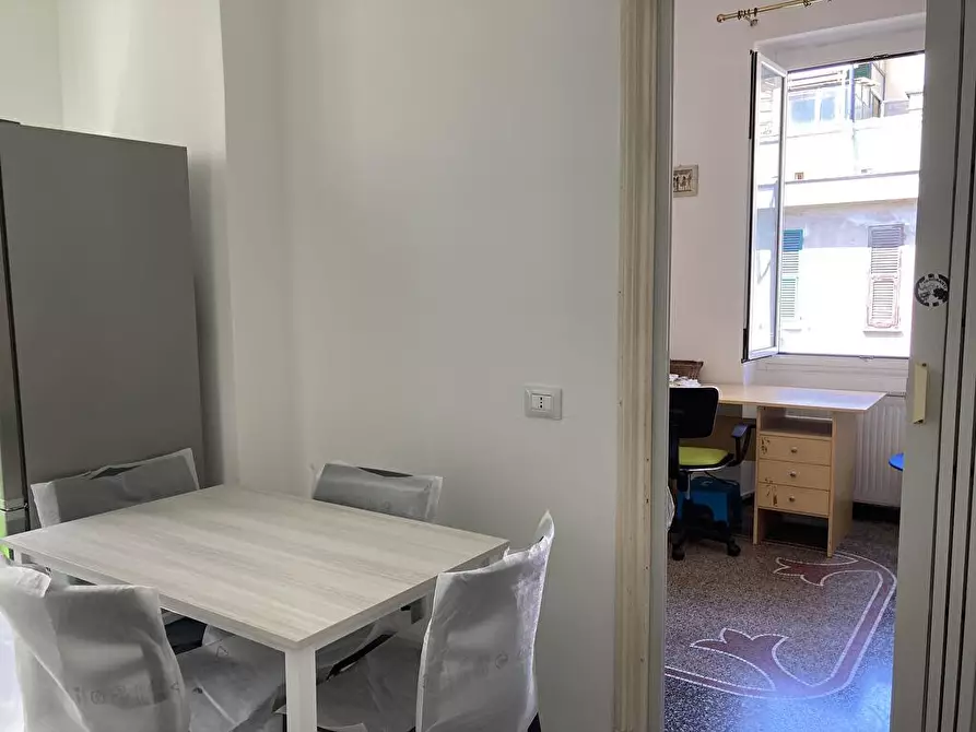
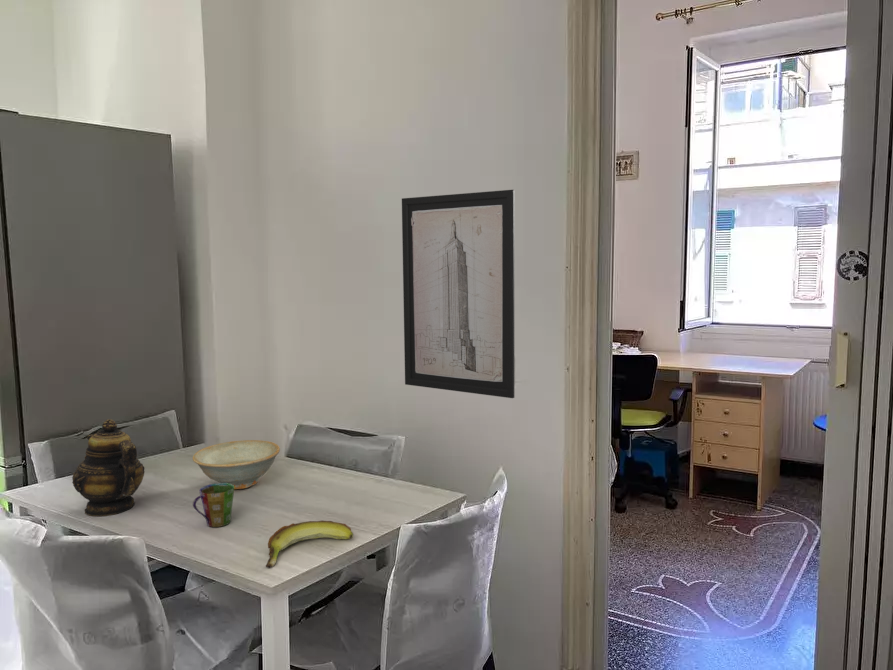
+ cup [192,482,235,528]
+ banana [265,520,354,568]
+ dish [192,439,281,490]
+ wall art [401,189,515,399]
+ teapot [71,418,145,517]
